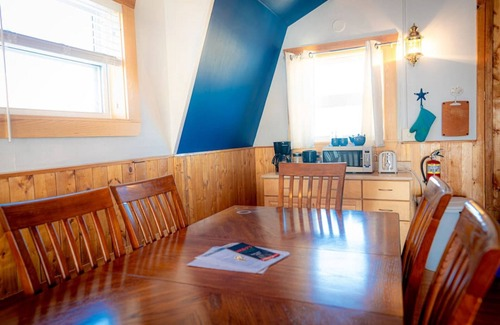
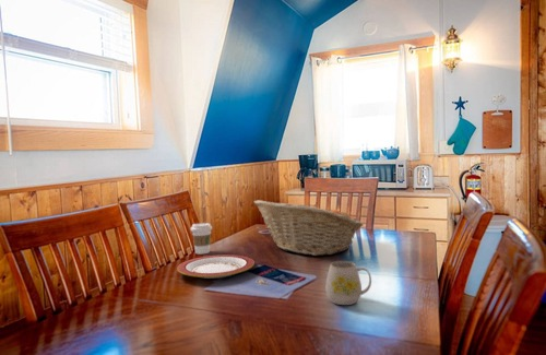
+ coffee cup [190,223,213,256]
+ fruit basket [253,199,365,257]
+ mug [324,260,372,306]
+ plate [176,253,256,280]
